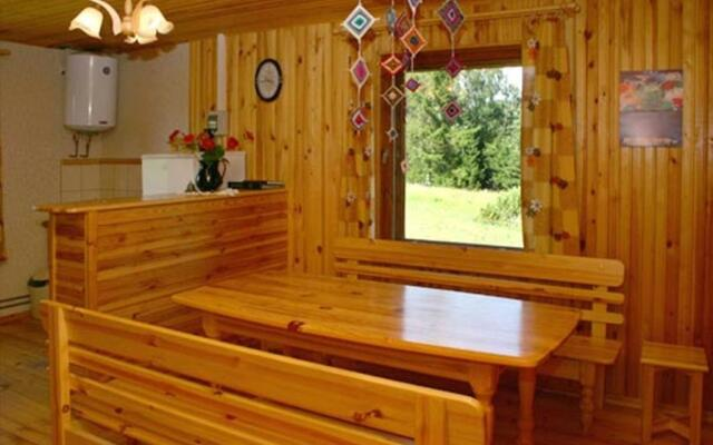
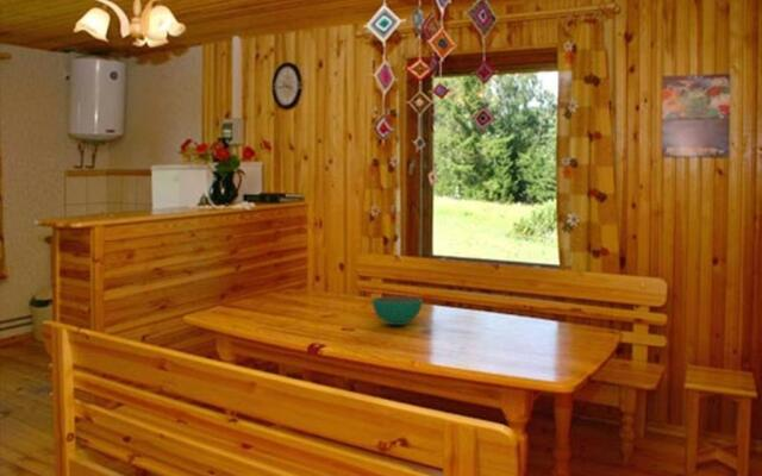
+ bowl [371,295,424,326]
